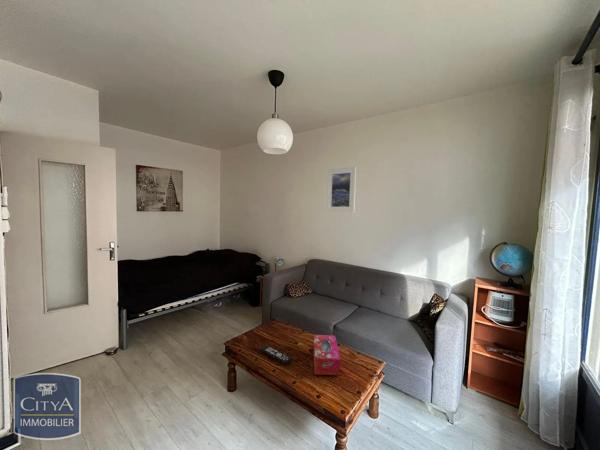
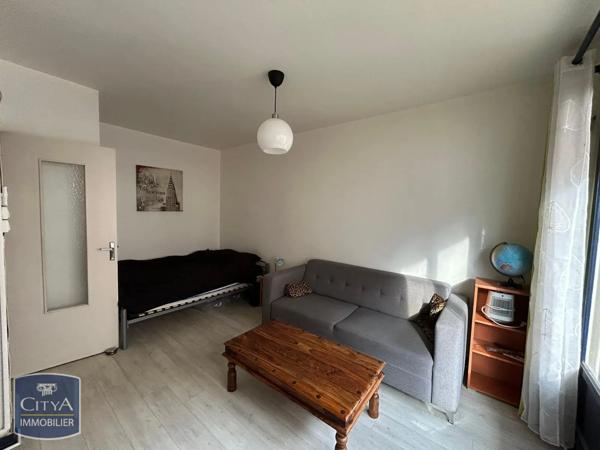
- tissue box [313,334,341,376]
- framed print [326,166,357,213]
- remote control [260,344,293,365]
